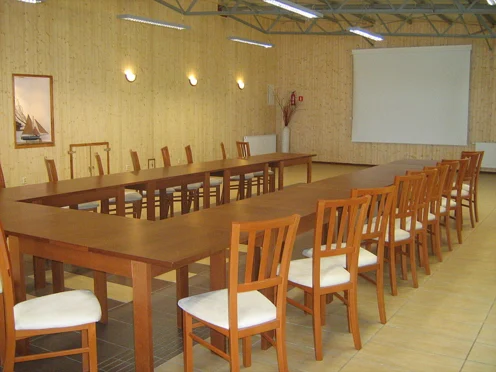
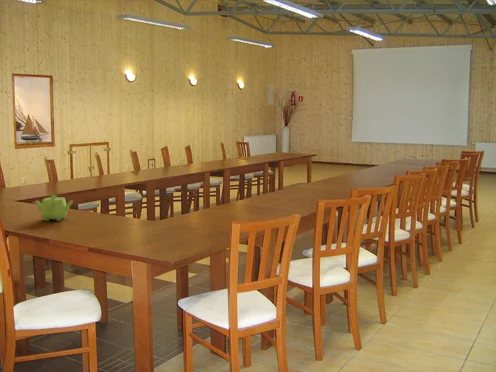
+ teapot [33,194,74,222]
